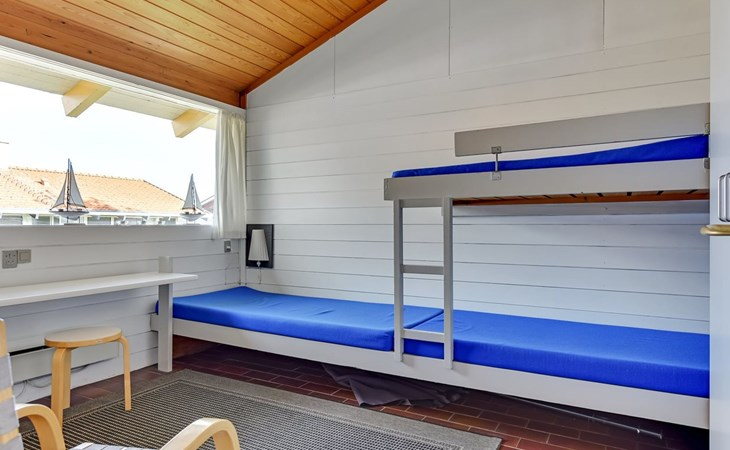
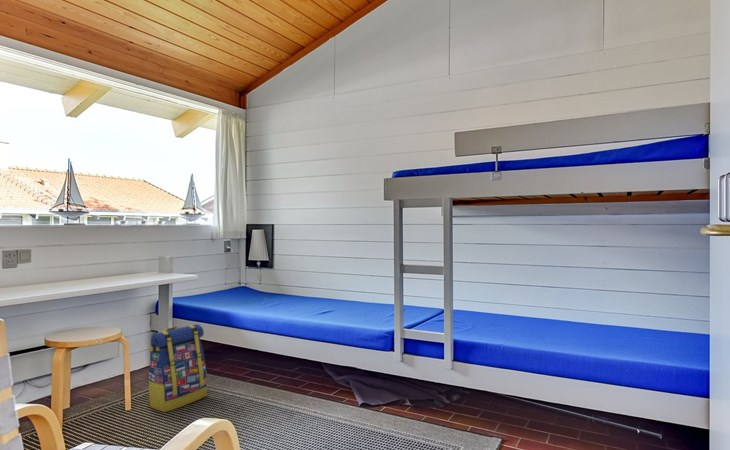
+ backpack [147,323,208,413]
